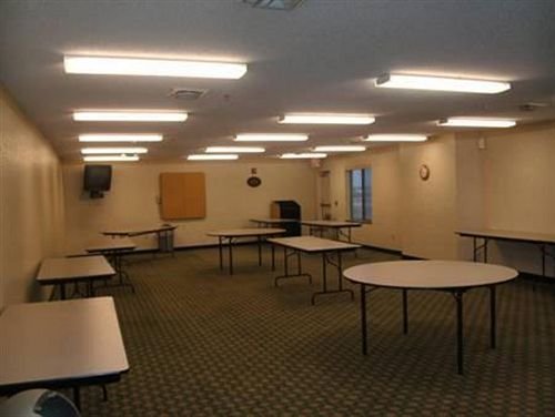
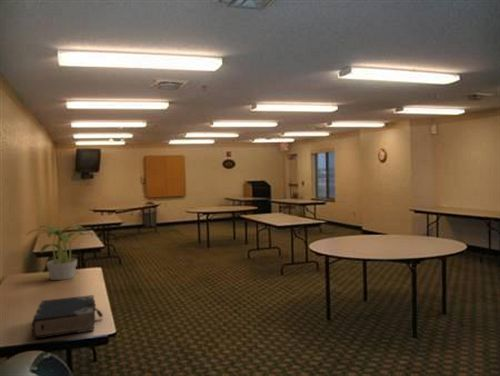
+ potted plant [25,224,97,281]
+ book [31,294,104,340]
